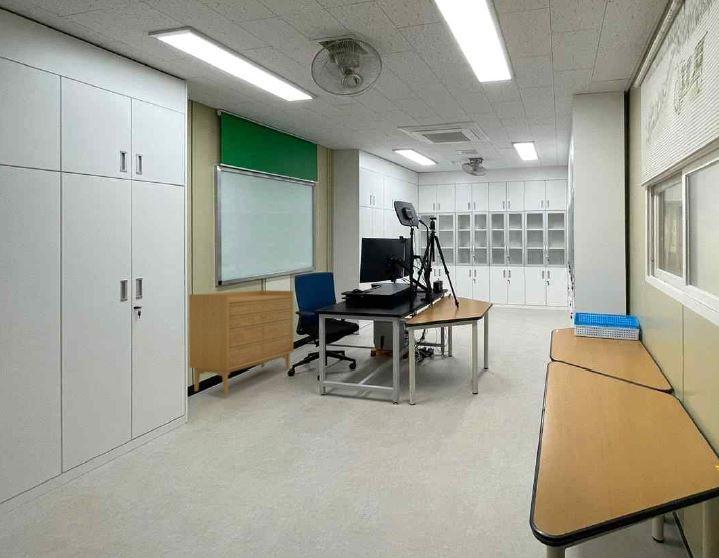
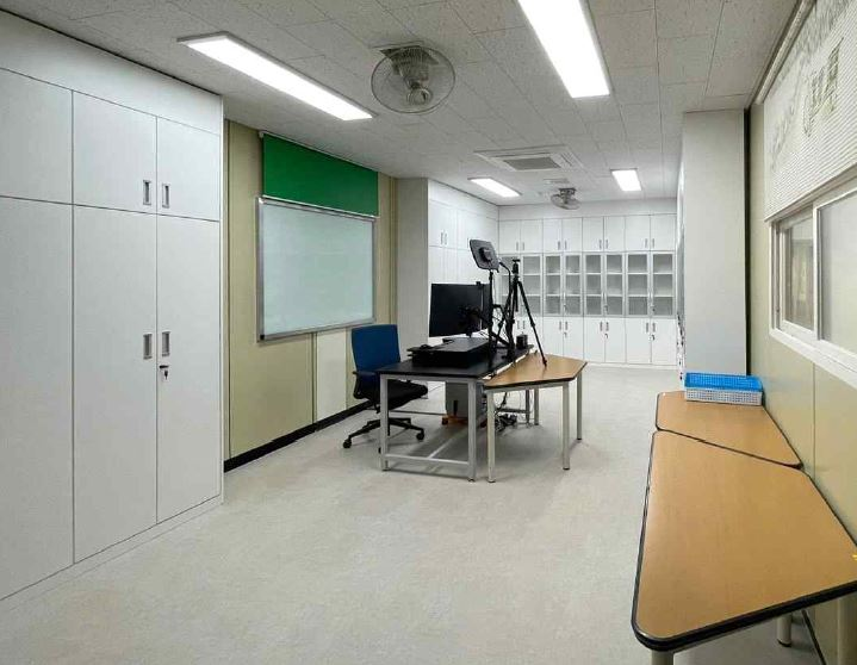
- sideboard [188,289,294,395]
